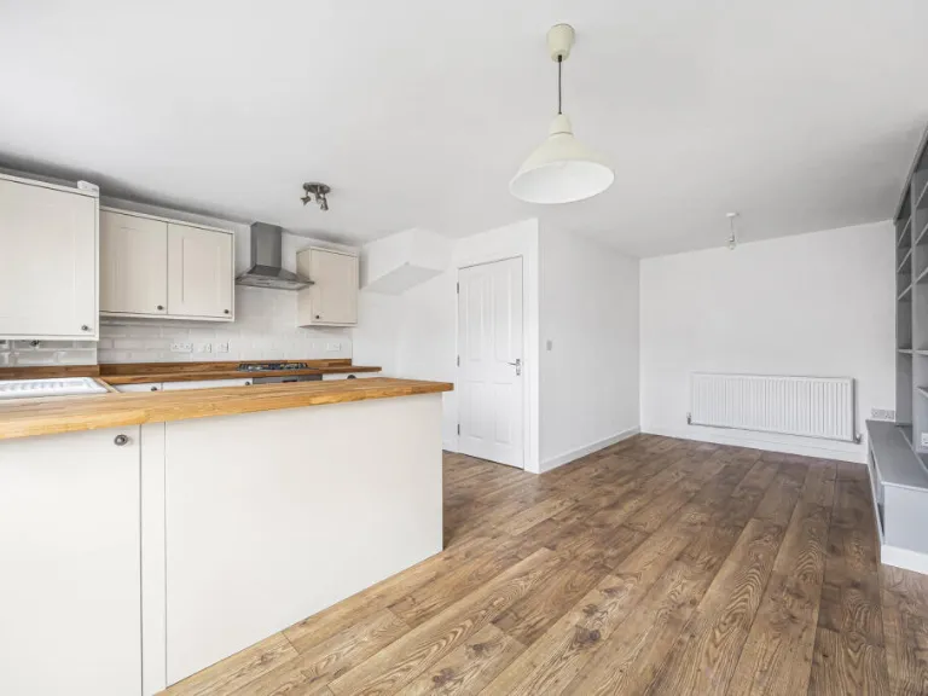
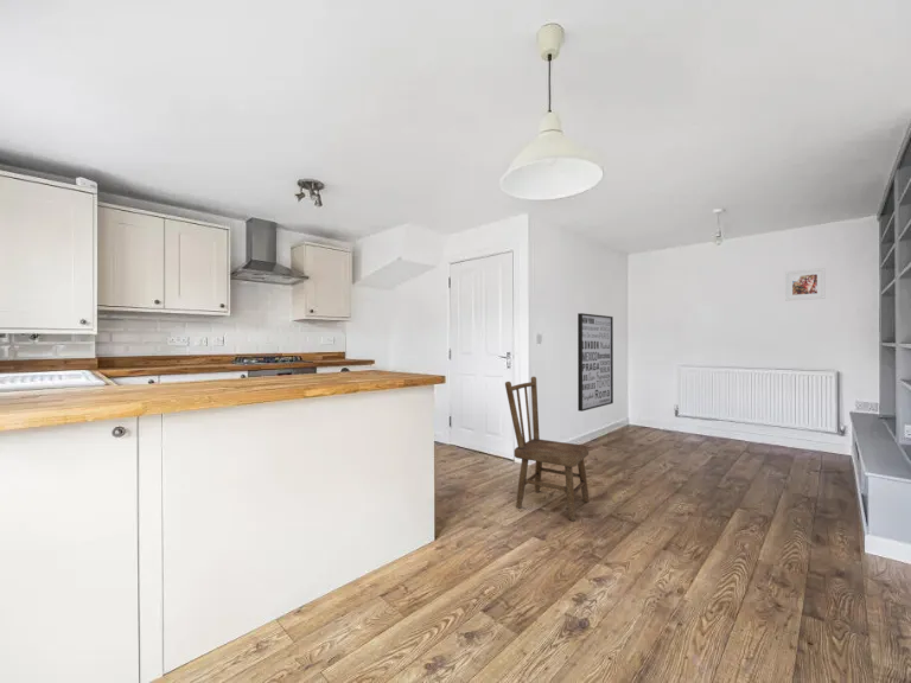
+ wall art [576,312,614,413]
+ dining chair [504,376,590,522]
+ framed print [784,267,826,302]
